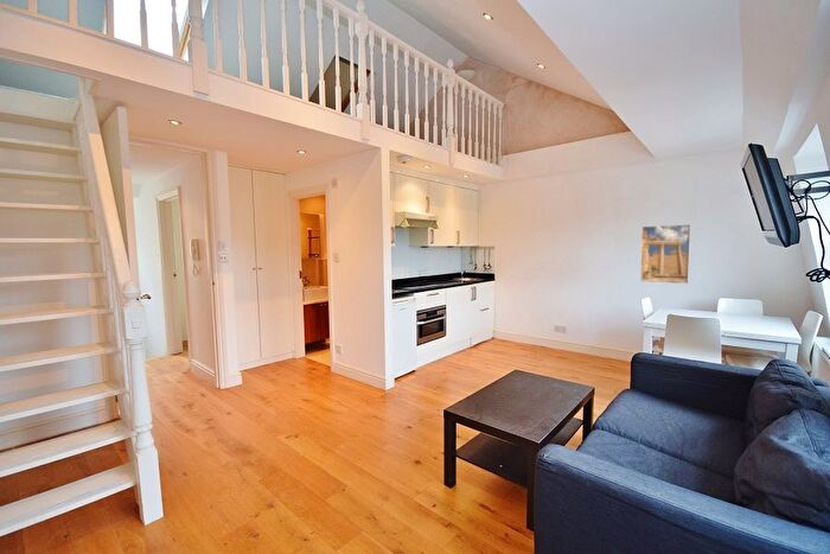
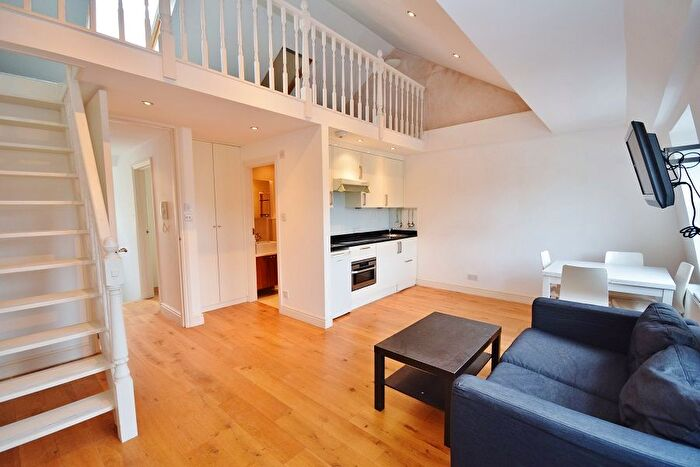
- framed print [639,223,691,285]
